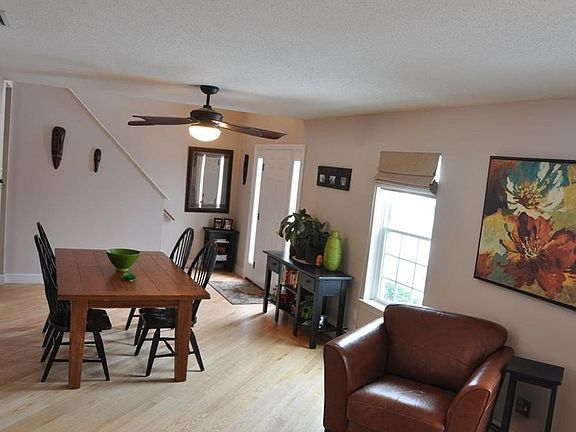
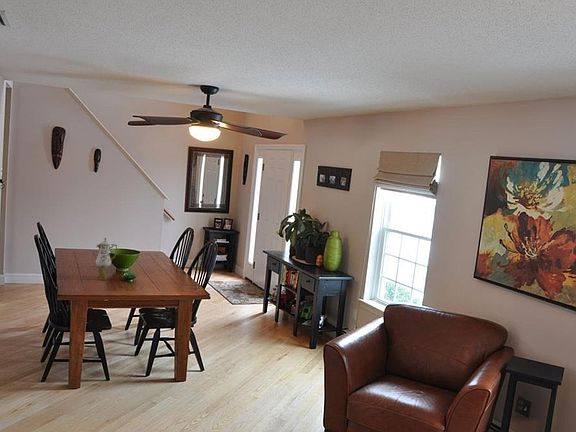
+ teapot [95,237,118,281]
